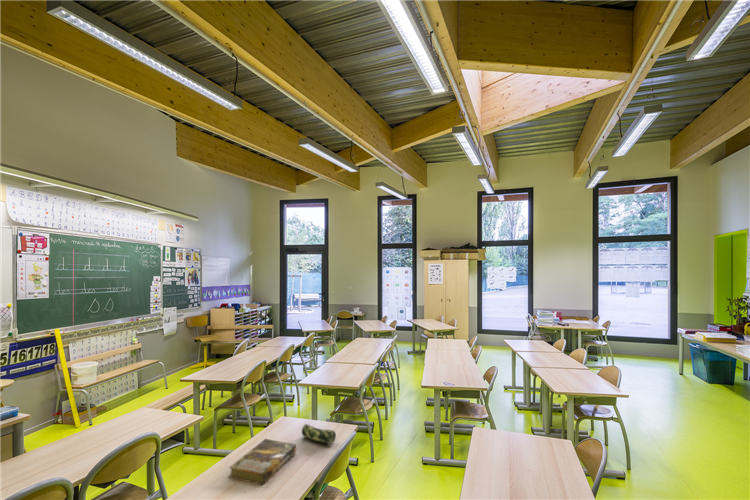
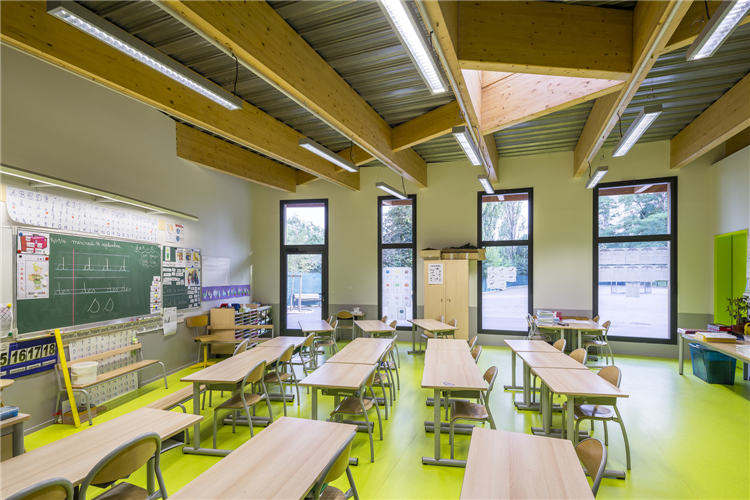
- book [228,438,297,486]
- pencil case [301,423,337,445]
